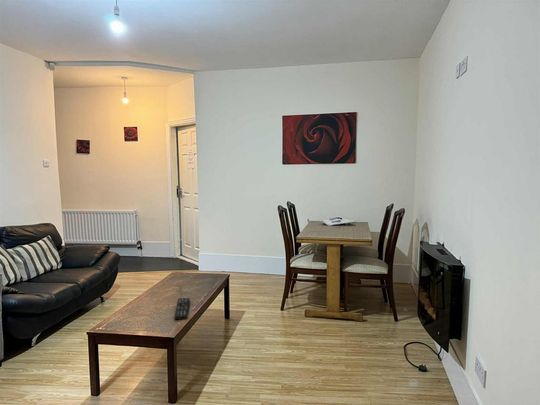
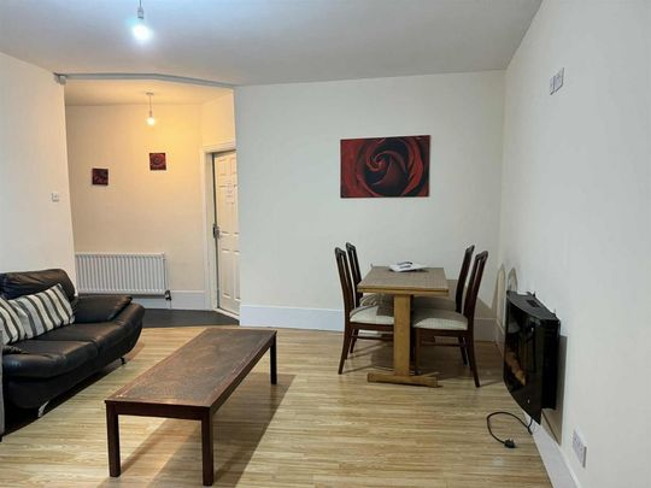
- remote control [173,297,191,321]
